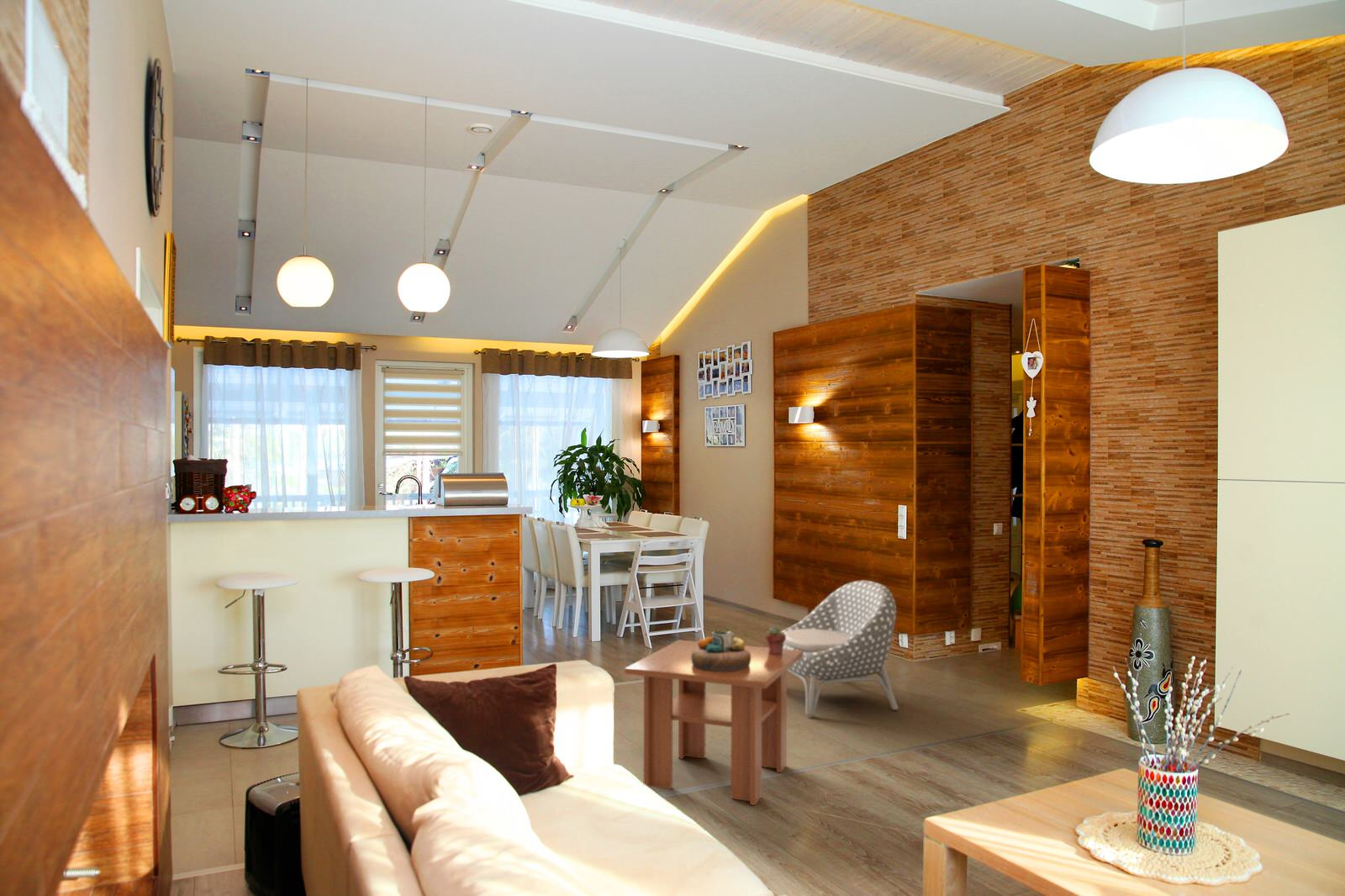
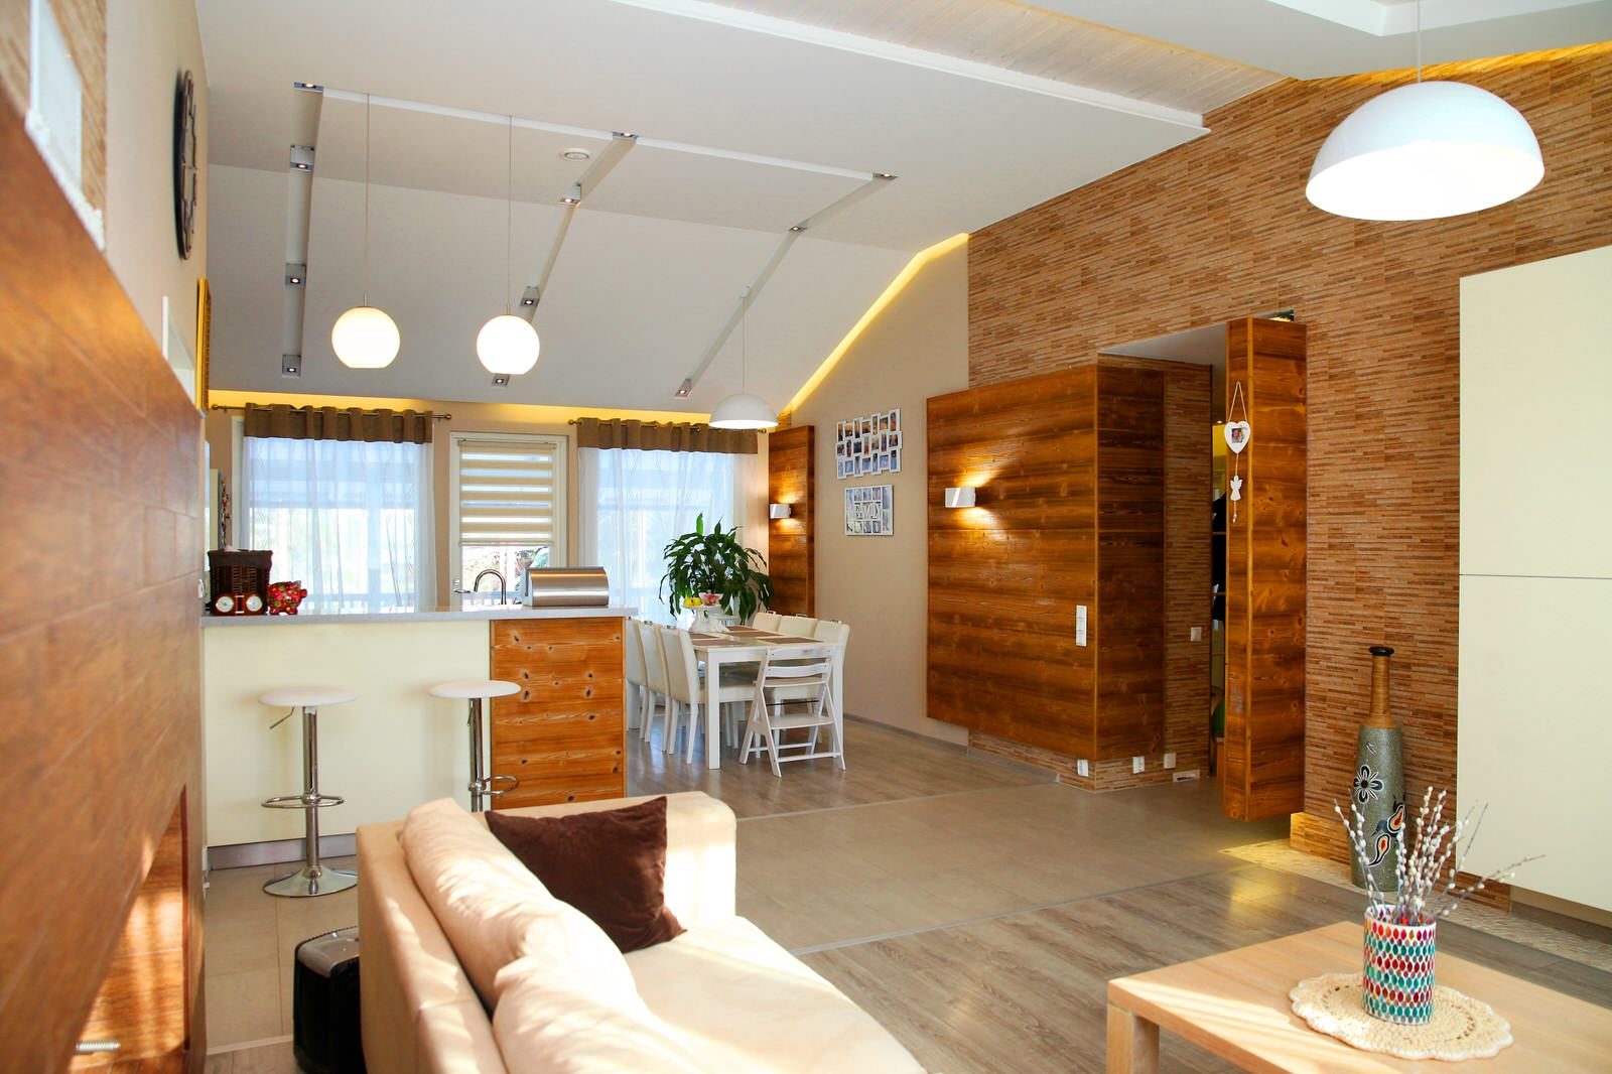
- potted succulent [764,625,786,655]
- decorative bowl [691,628,751,672]
- armchair [780,579,899,717]
- coffee table [624,639,803,806]
